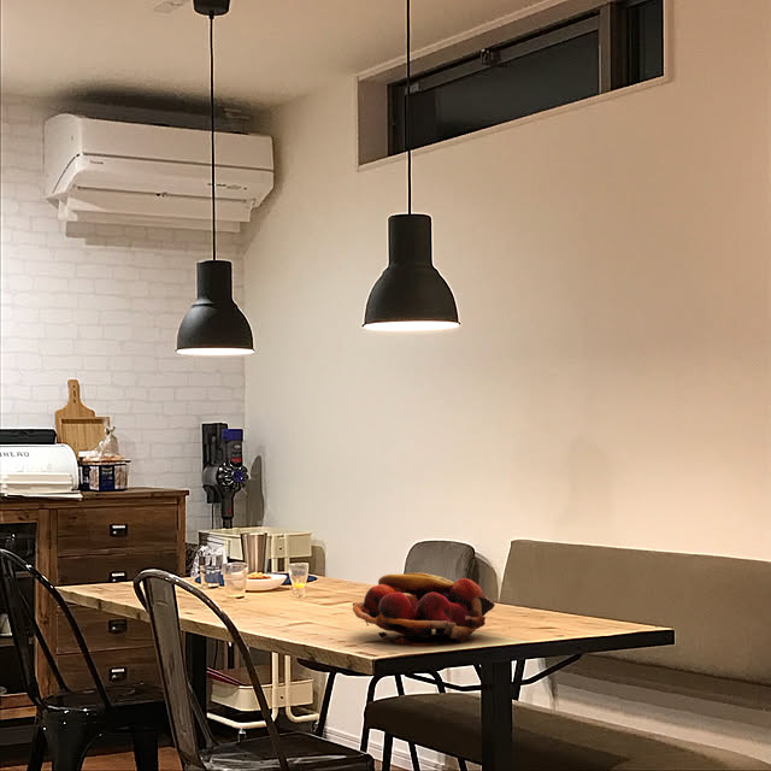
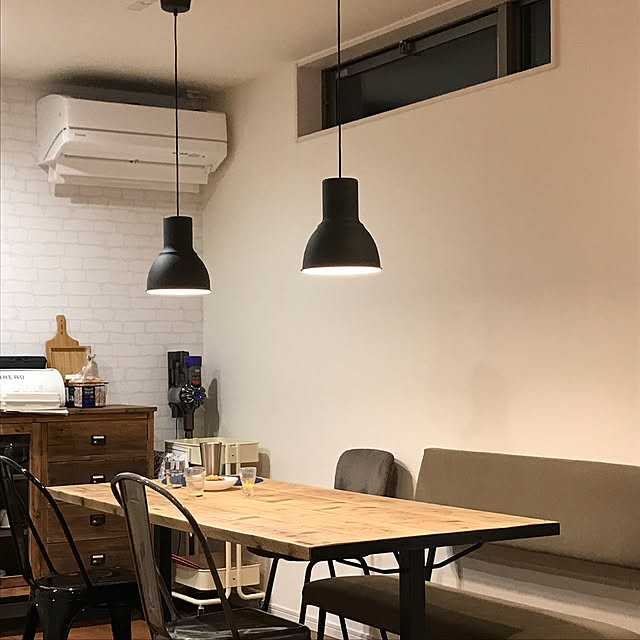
- fruit basket [351,572,496,647]
